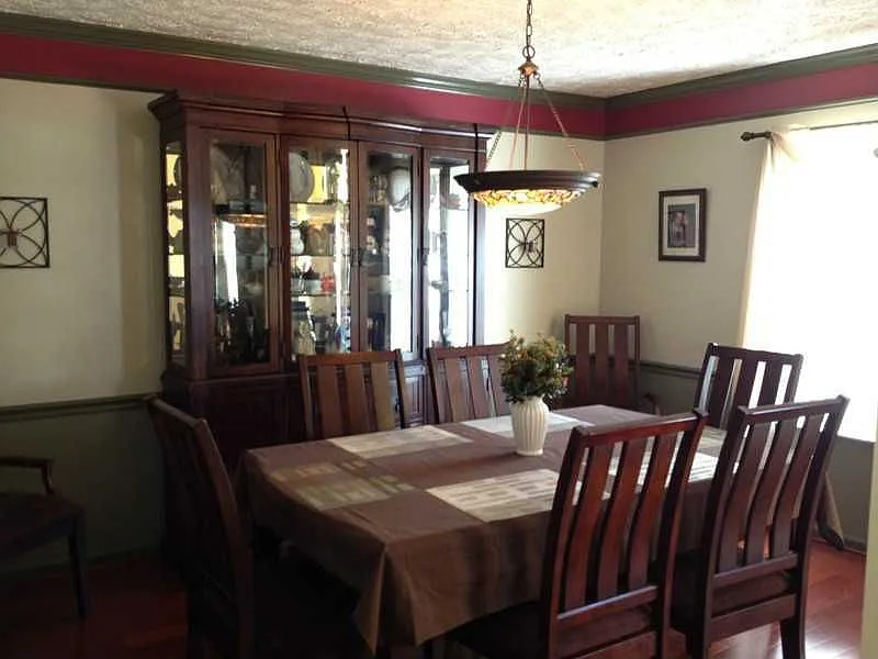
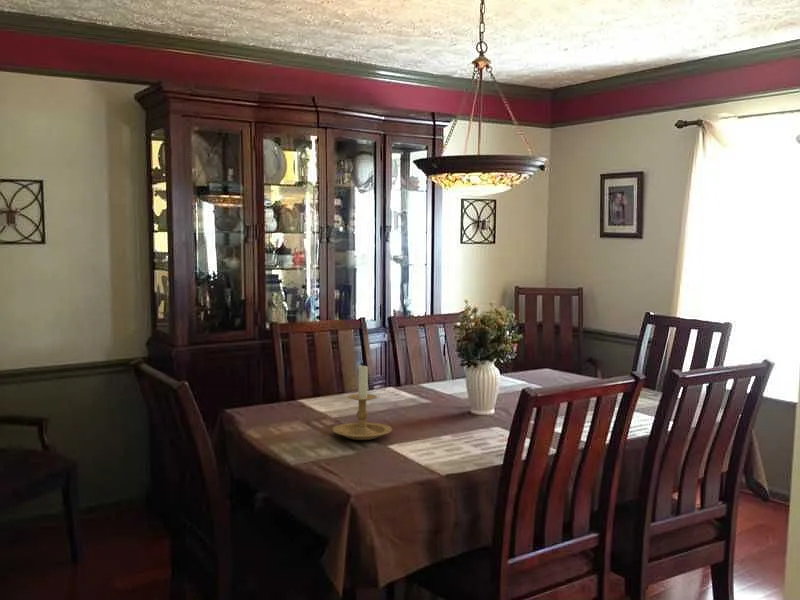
+ candle holder [331,362,393,441]
